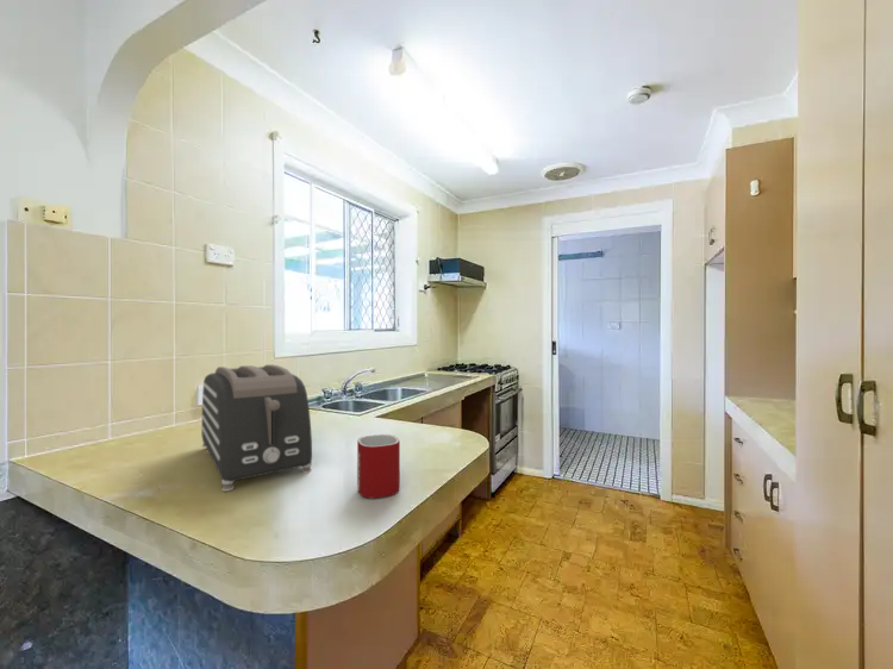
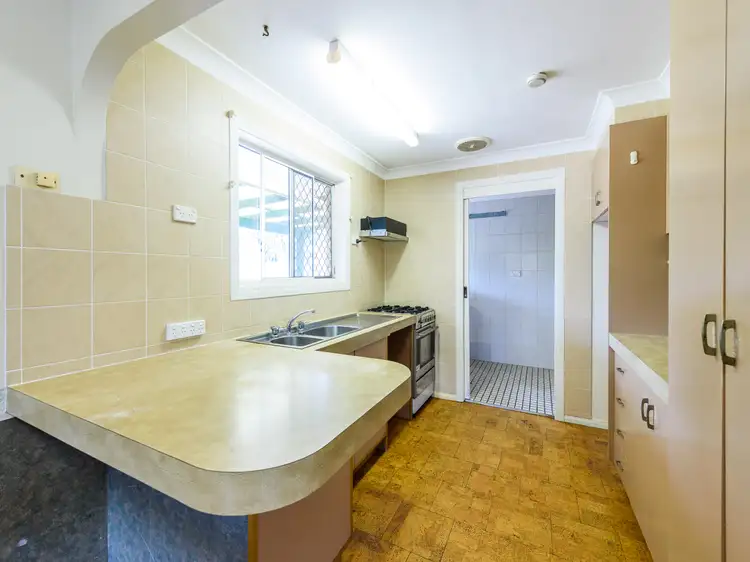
- mug [356,433,401,500]
- toaster [200,363,313,493]
